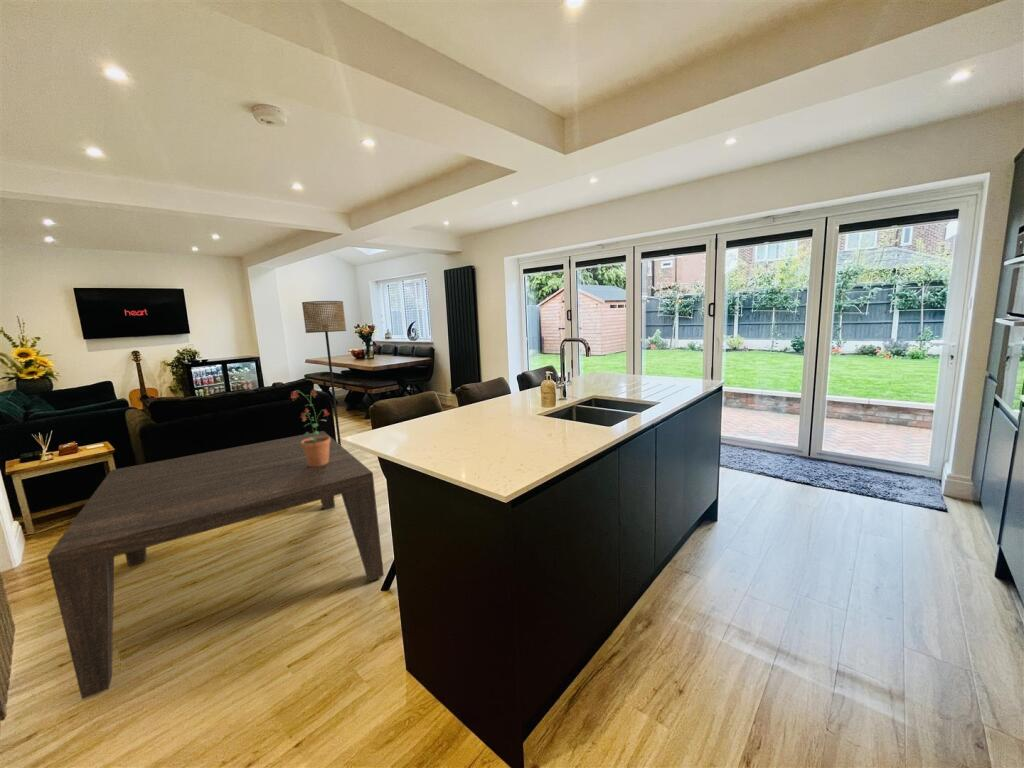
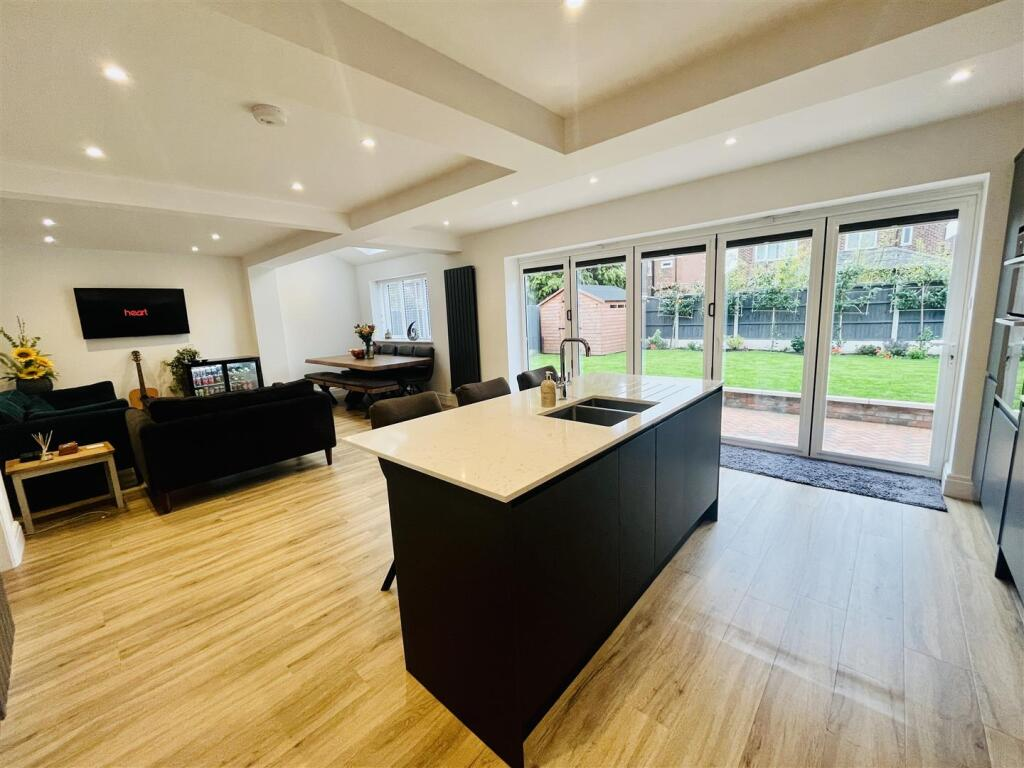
- potted plant [288,389,331,467]
- floor lamp [301,300,347,446]
- coffee table [46,430,385,701]
